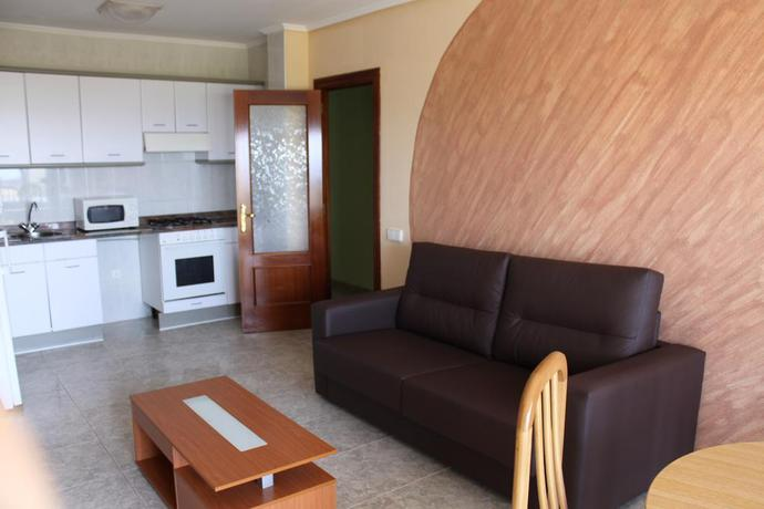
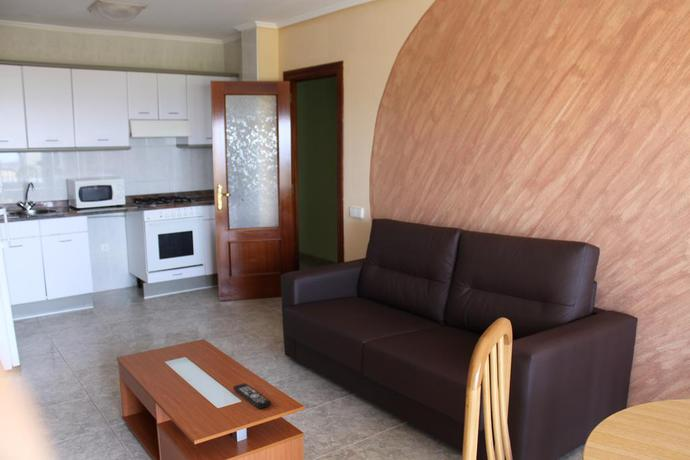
+ remote control [232,382,272,410]
